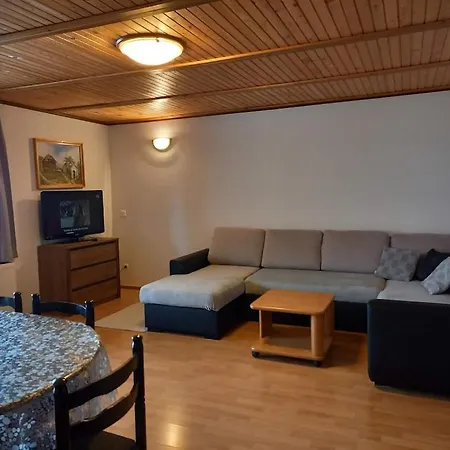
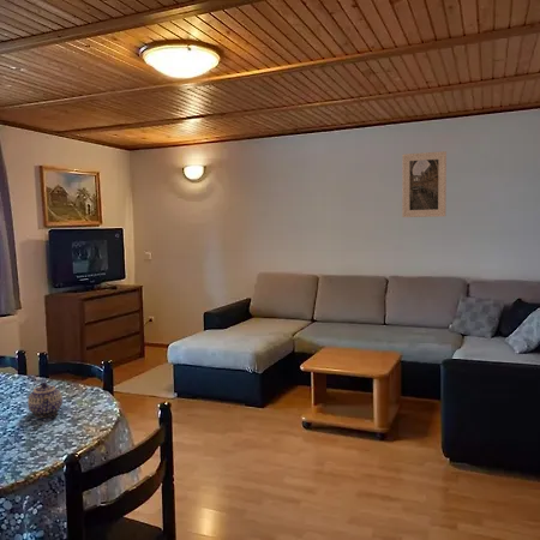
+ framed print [401,150,448,218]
+ teapot [26,382,64,419]
